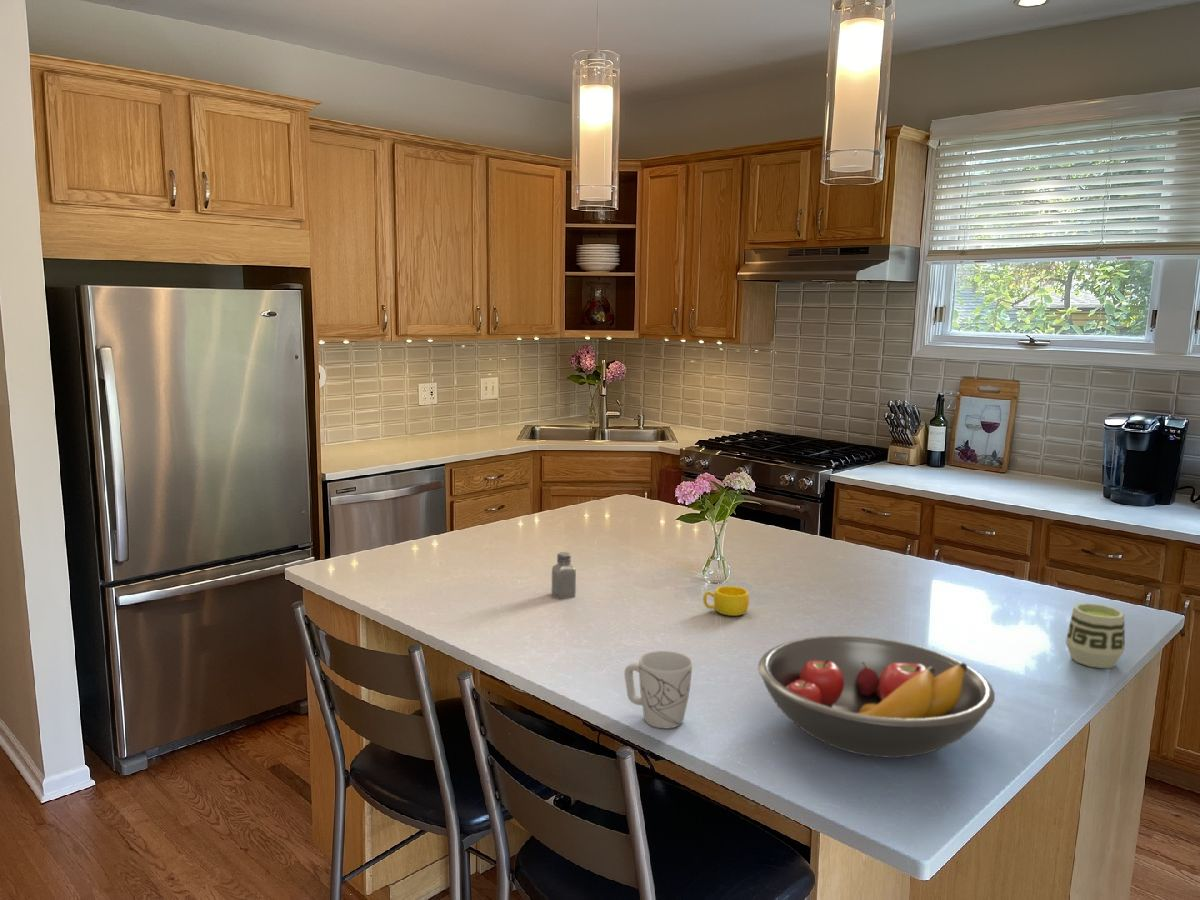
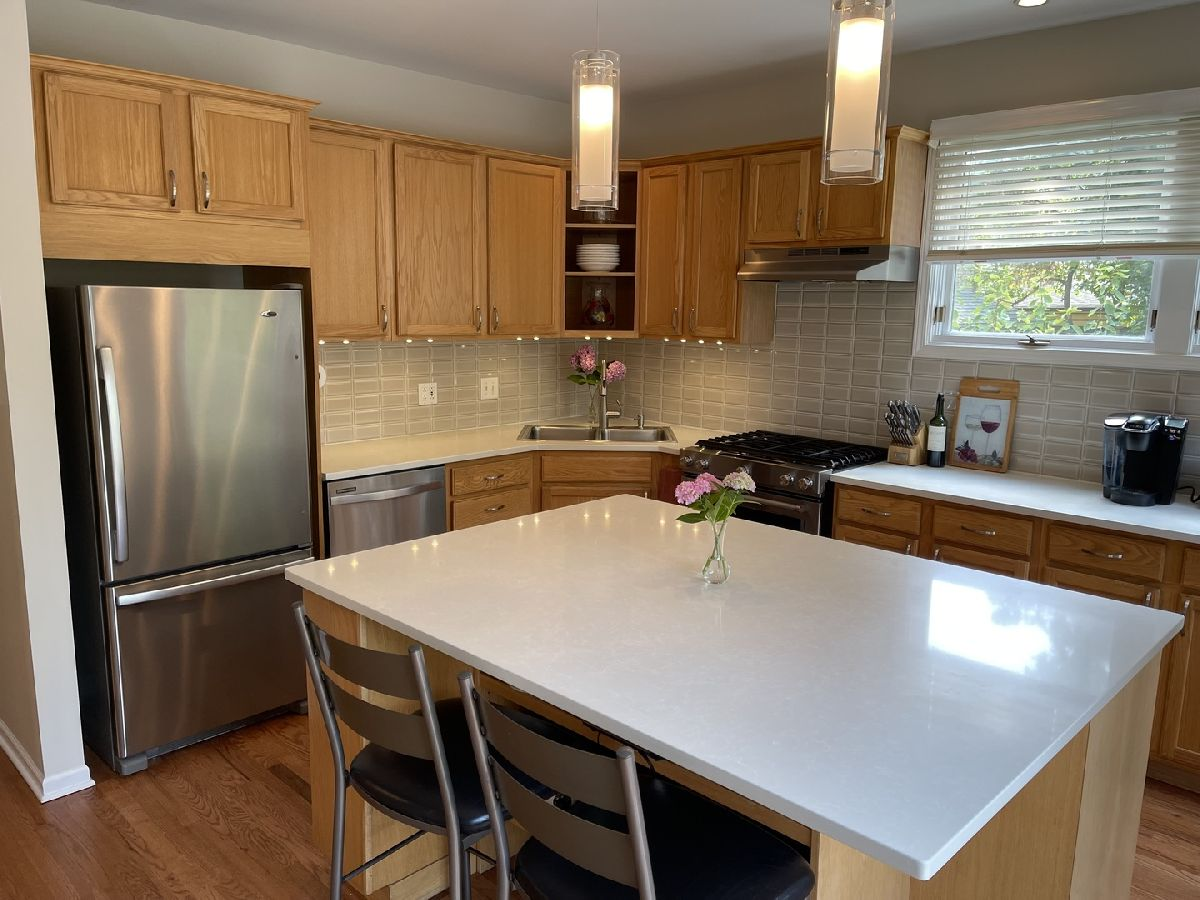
- cup [702,585,750,617]
- cup [1065,602,1126,669]
- saltshaker [551,551,577,600]
- fruit bowl [757,635,996,759]
- mug [623,650,693,729]
